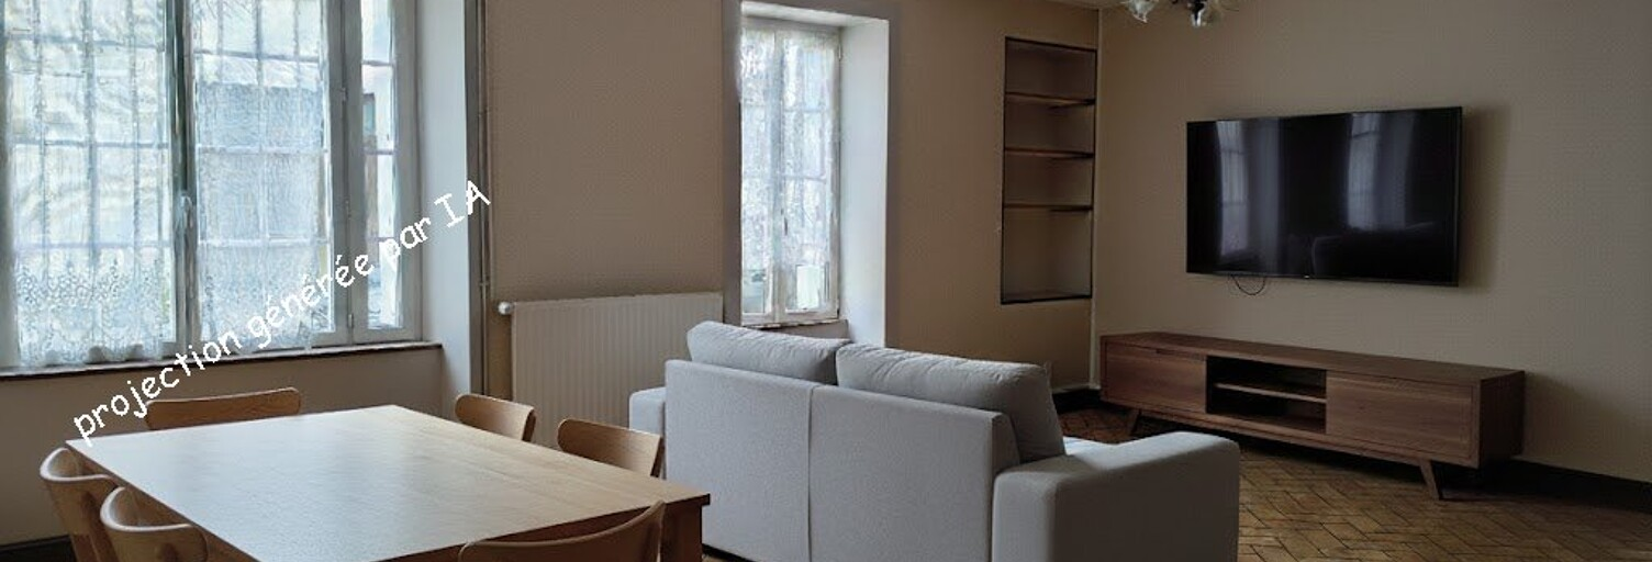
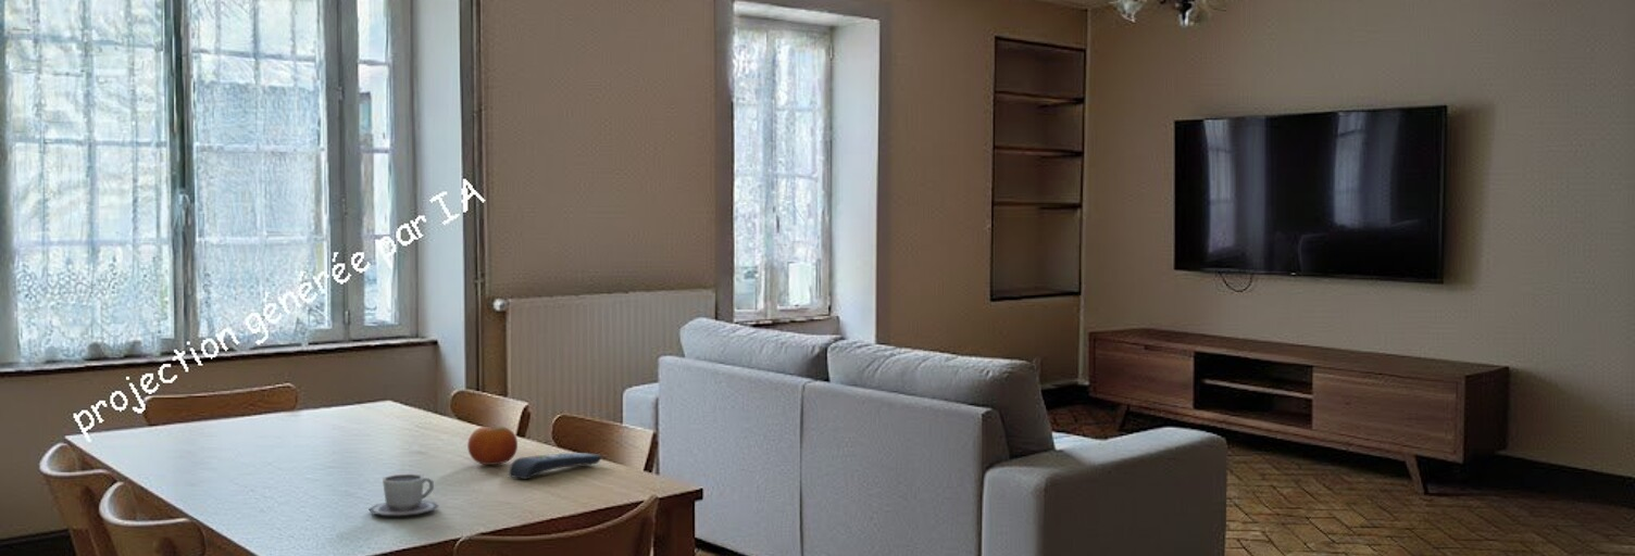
+ fruit [466,425,519,466]
+ cup [367,473,439,517]
+ remote control [509,452,602,480]
